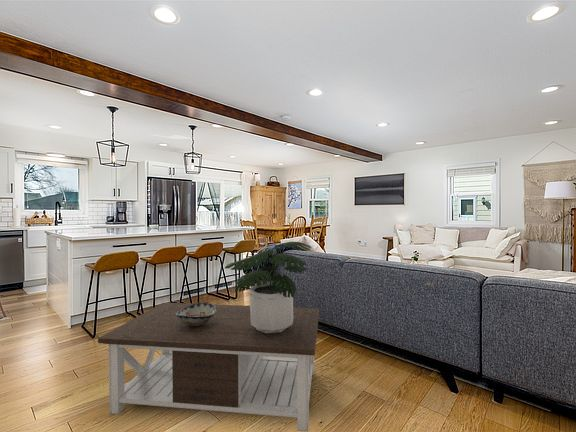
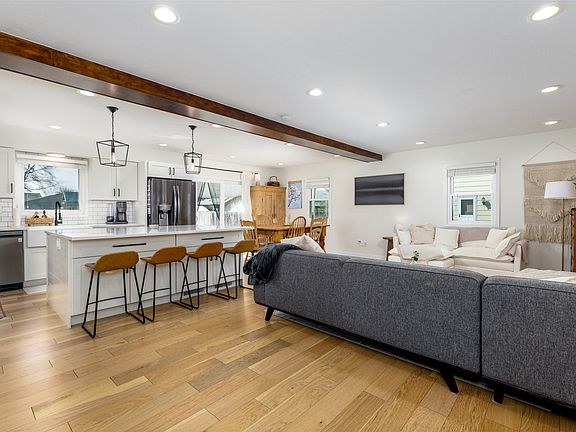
- decorative bowl [176,302,216,326]
- coffee table [97,302,320,432]
- potted plant [223,241,312,333]
